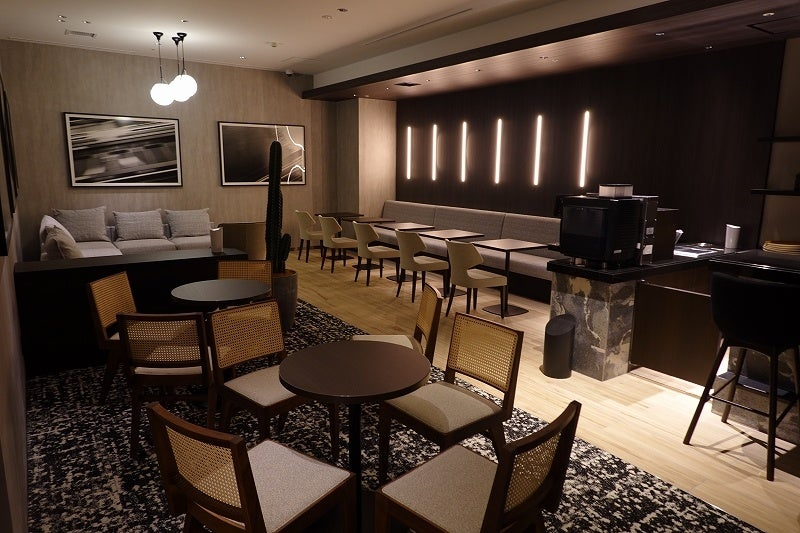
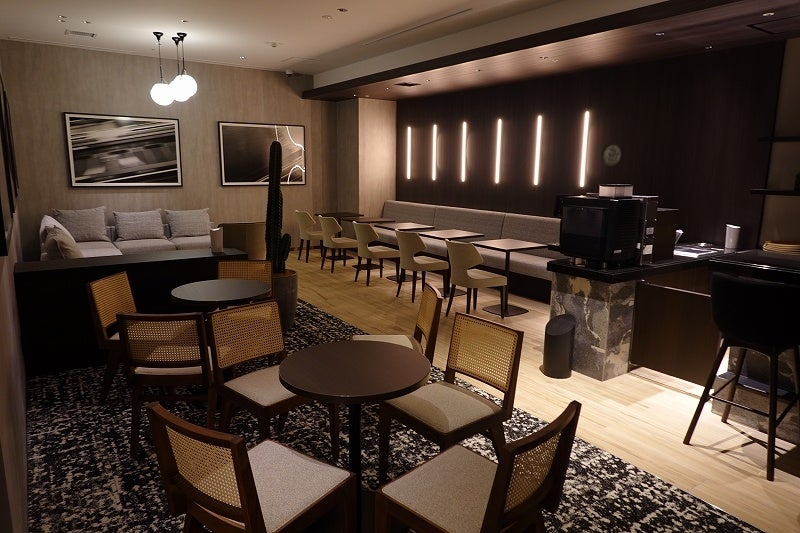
+ decorative plate [600,142,622,167]
